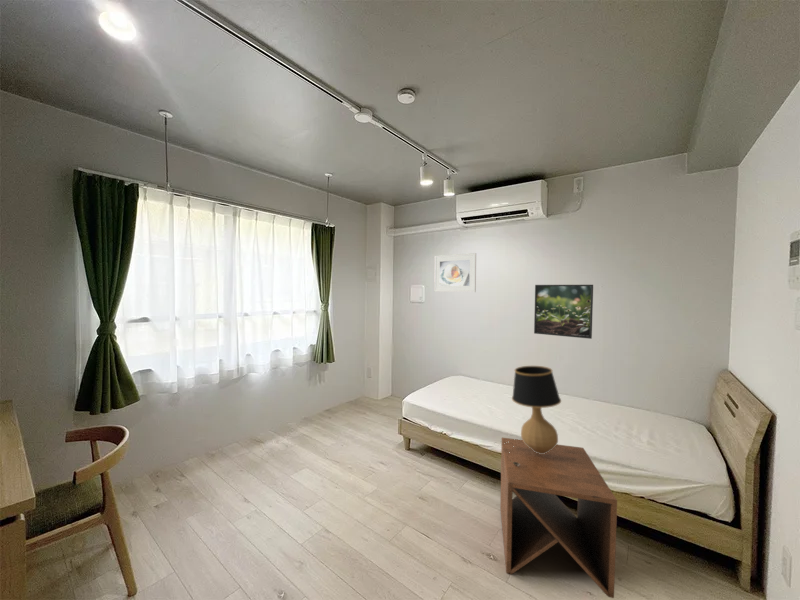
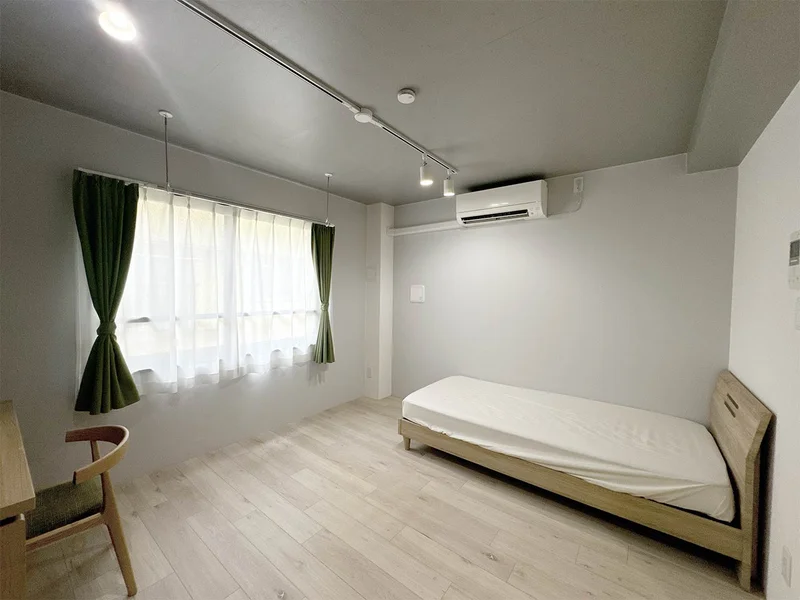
- side table [499,437,618,599]
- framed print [433,252,477,293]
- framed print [533,284,594,340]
- table lamp [493,365,562,466]
